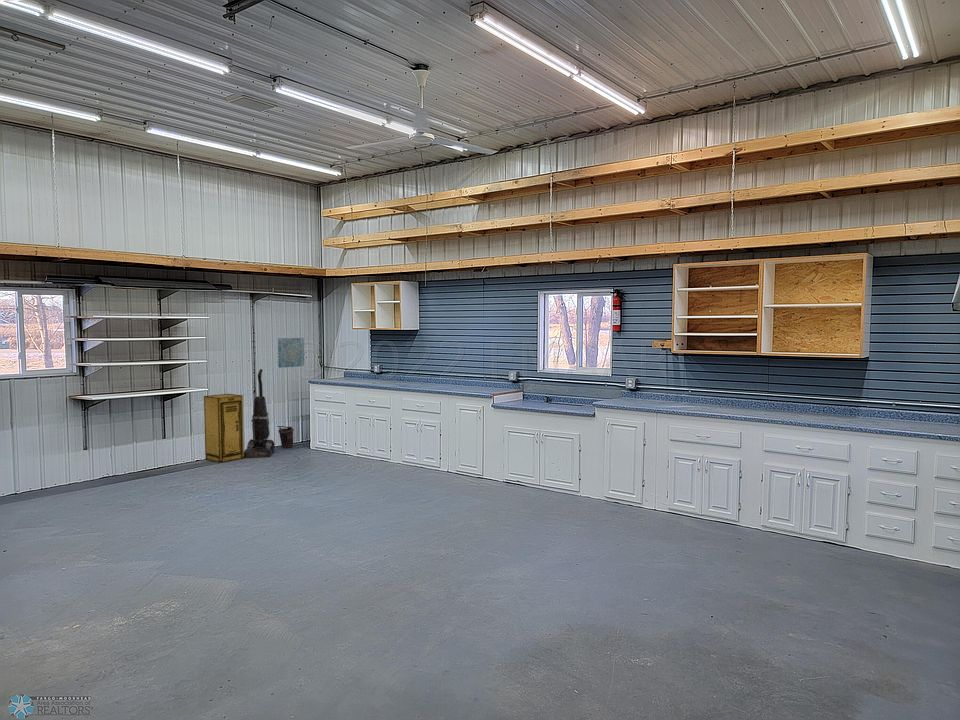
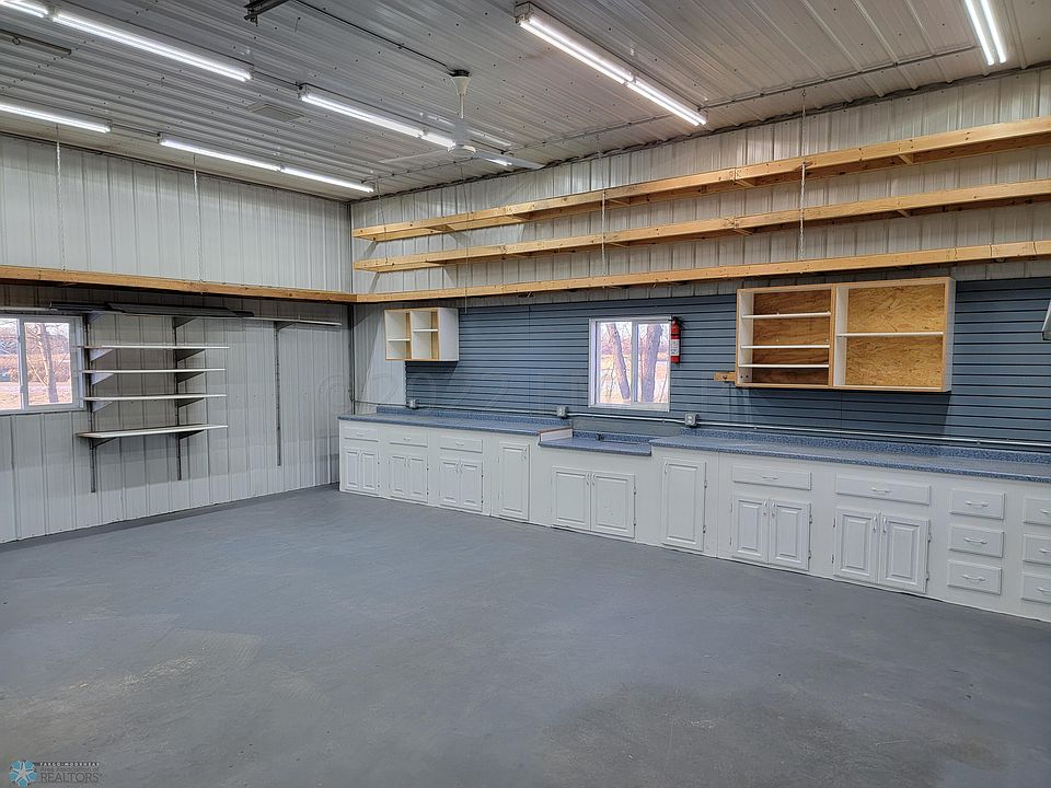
- bucket [276,425,295,449]
- wall art [277,337,305,369]
- storage cabinet [203,393,245,464]
- vacuum cleaner [244,368,275,459]
